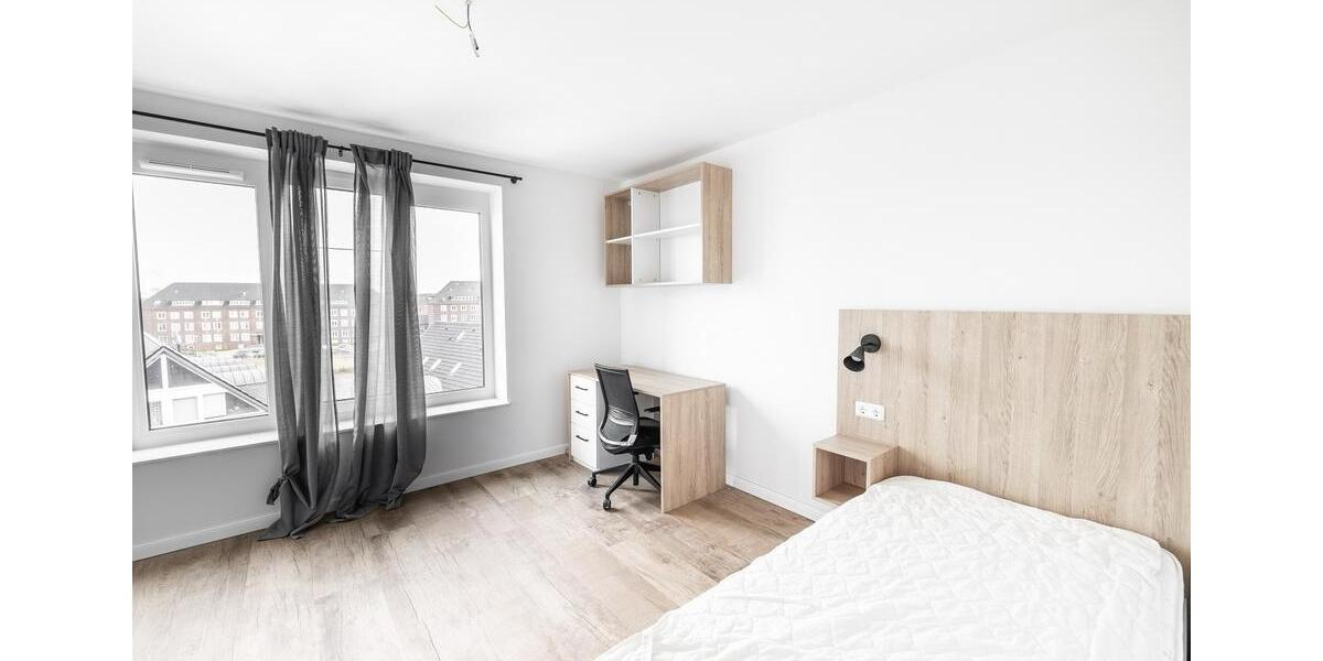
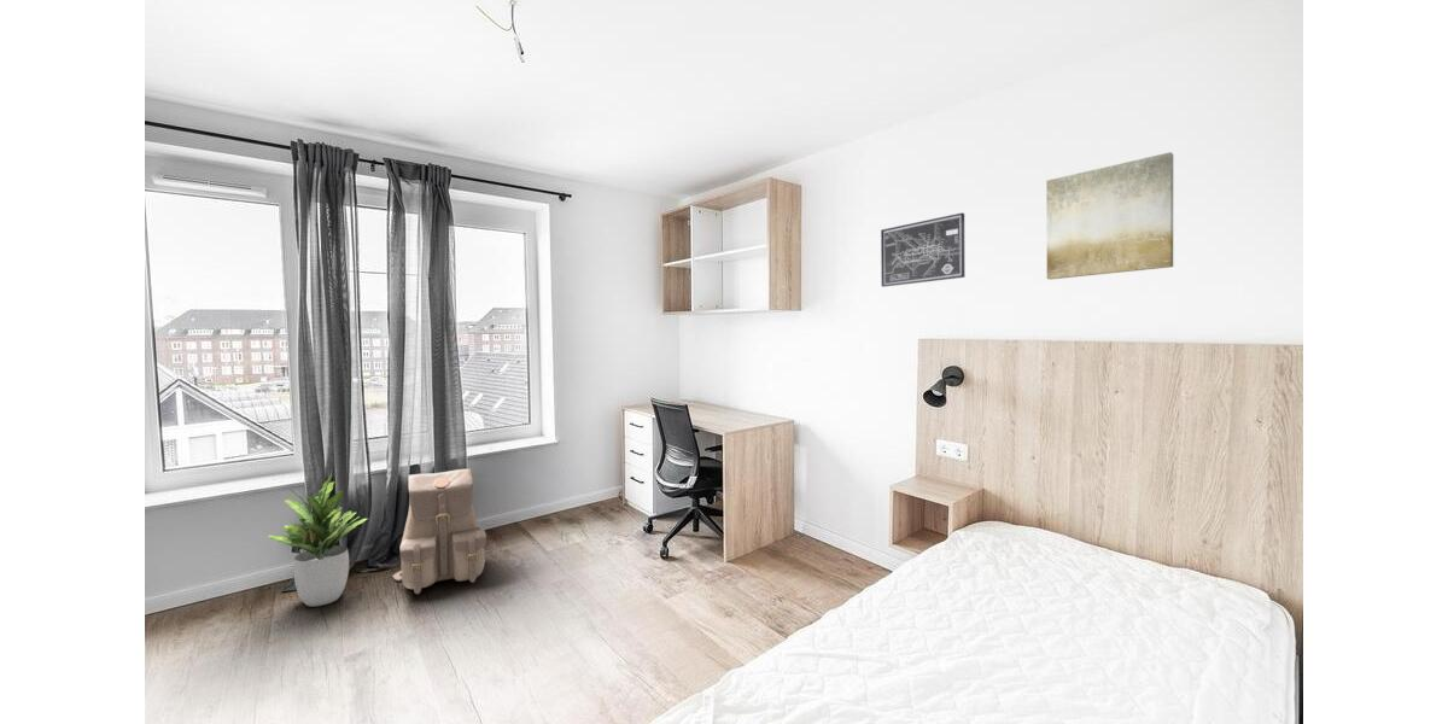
+ wall art [880,211,967,288]
+ potted plant [268,473,368,607]
+ wall art [1045,151,1174,281]
+ backpack [391,468,487,595]
